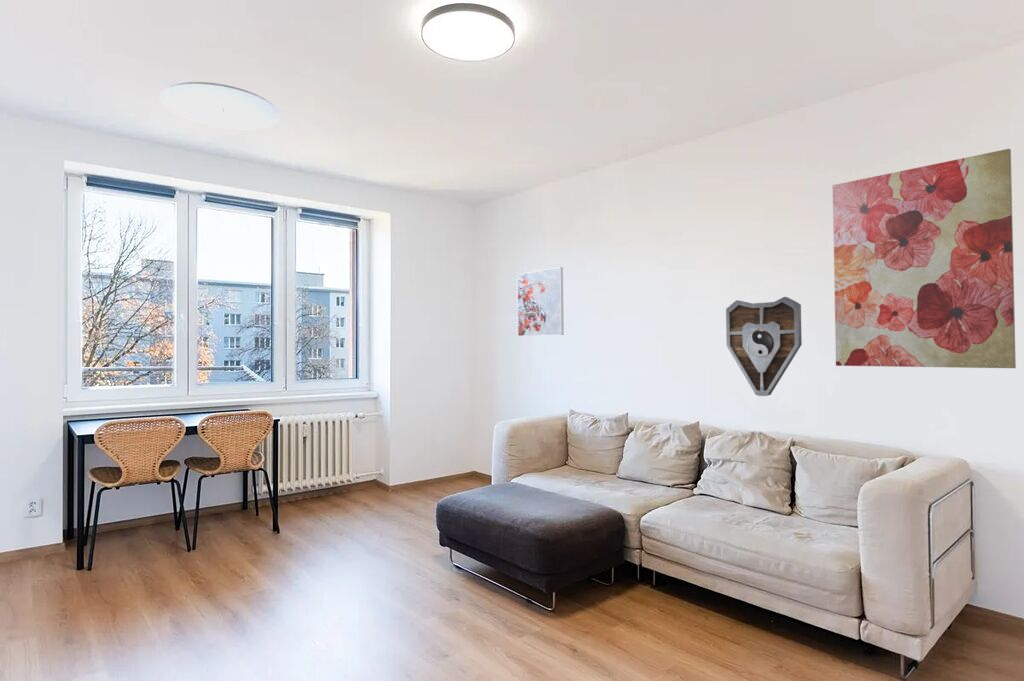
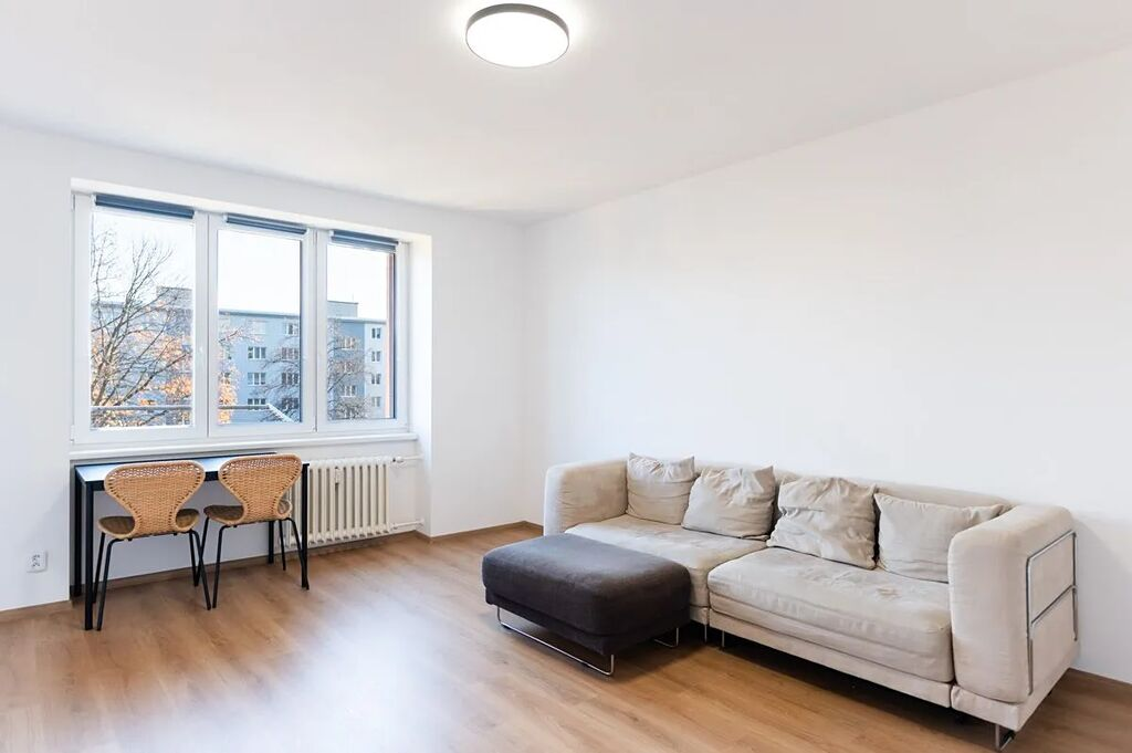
- ceiling lamp [158,81,282,130]
- wall art [832,148,1017,369]
- decorative shield [725,296,803,397]
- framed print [516,266,565,337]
